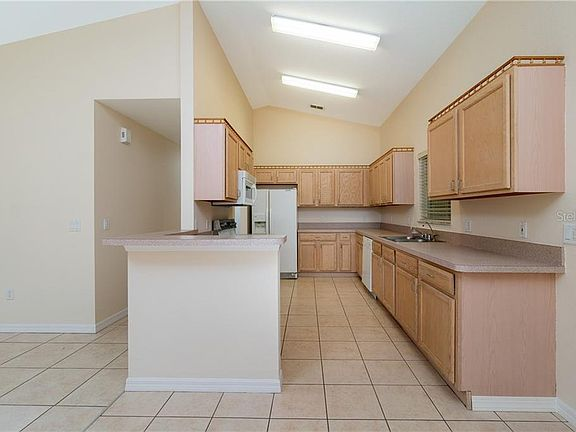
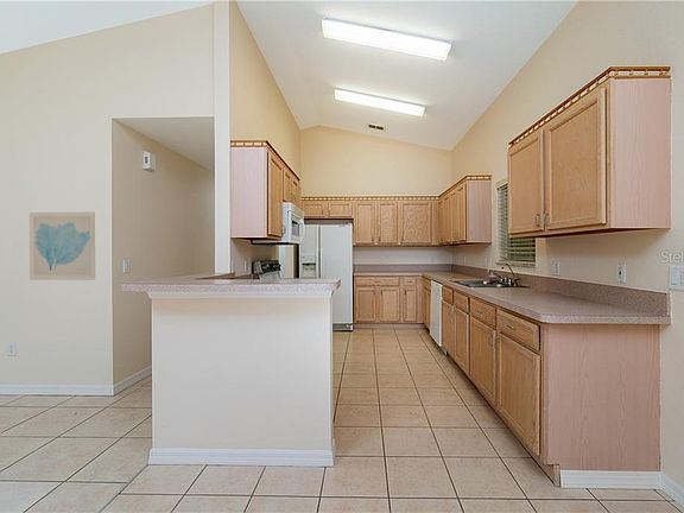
+ wall art [28,211,97,281]
